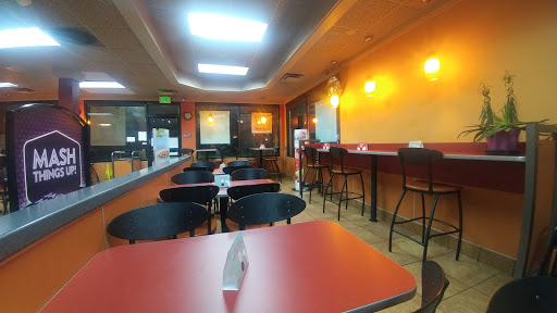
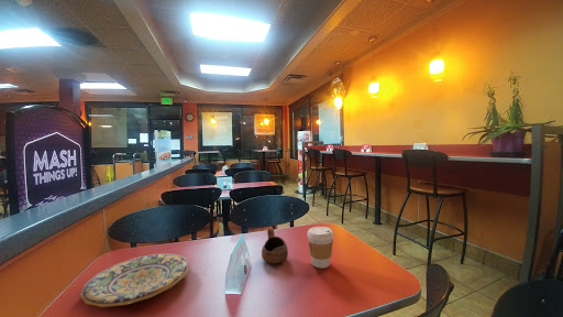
+ coffee cup [307,226,334,269]
+ plate [79,252,191,308]
+ cup [261,227,289,264]
